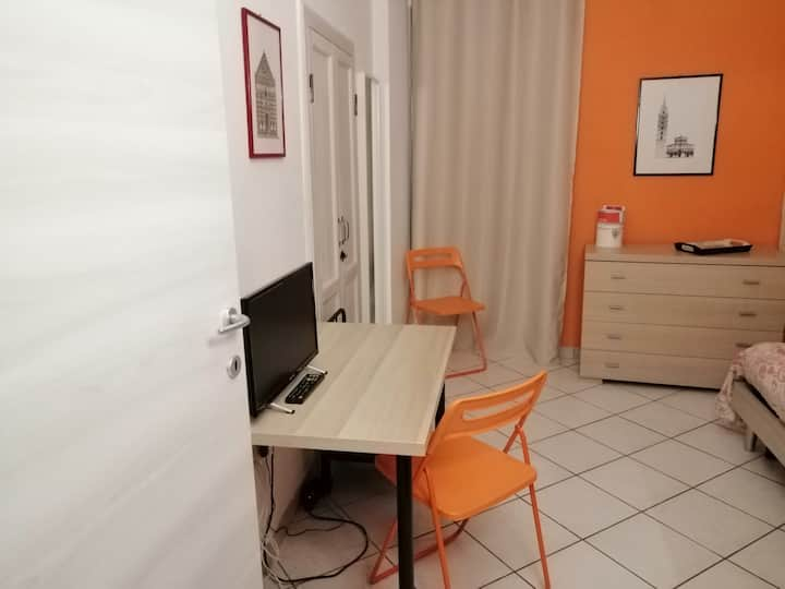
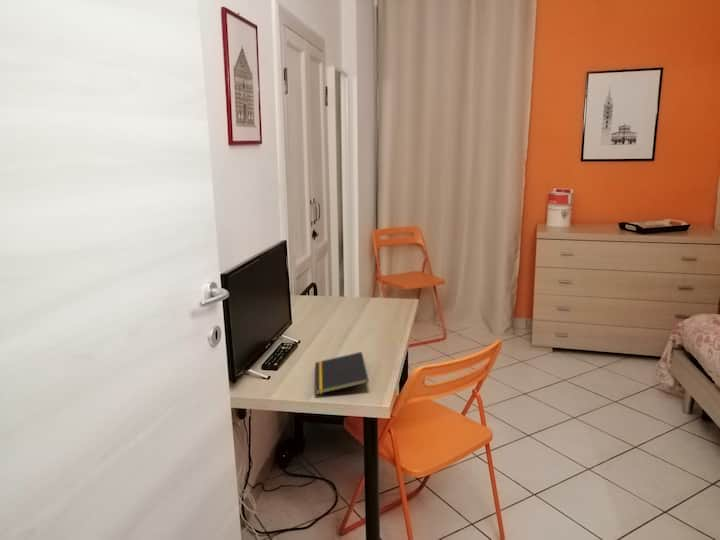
+ notepad [314,351,370,396]
